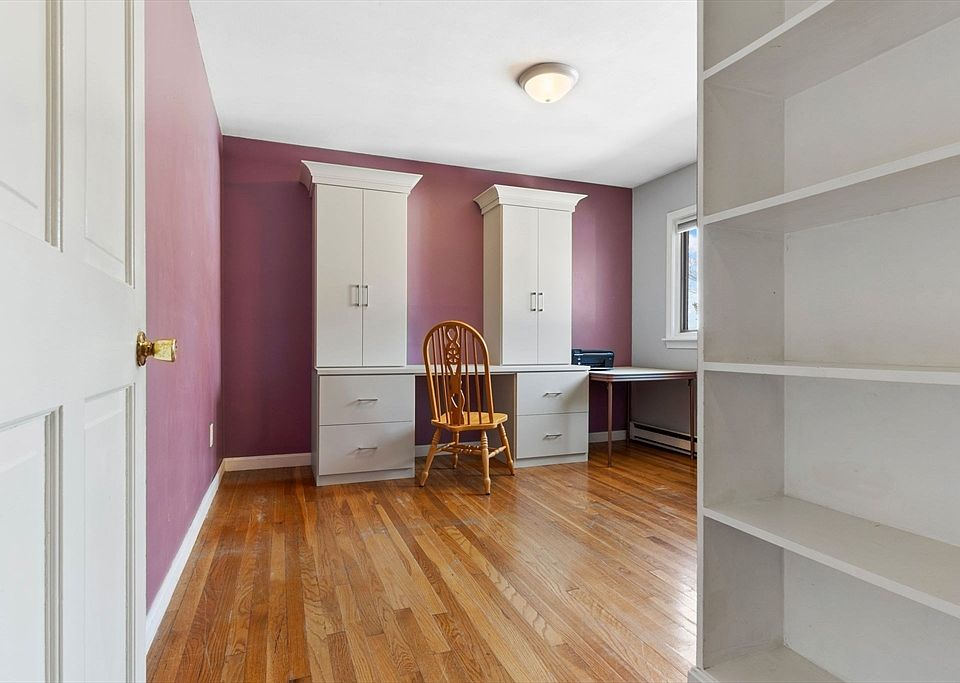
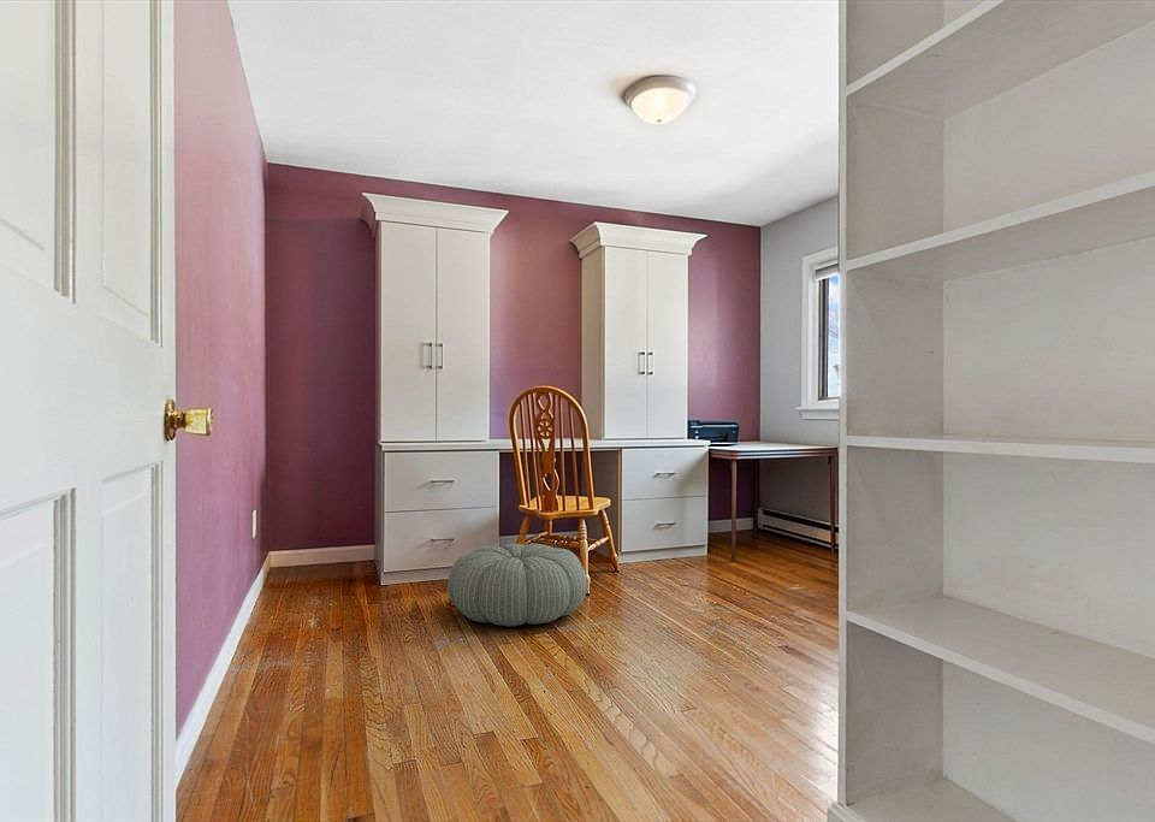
+ pouf [446,543,588,627]
